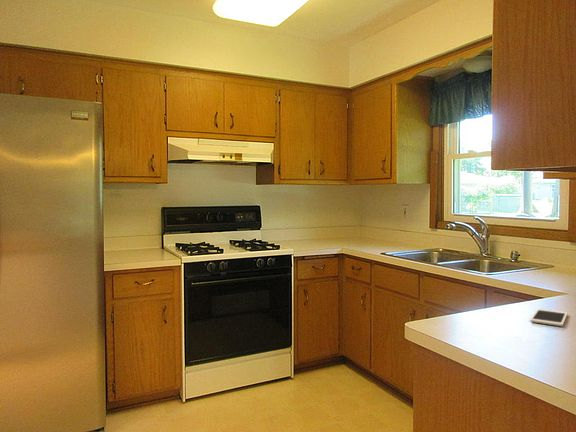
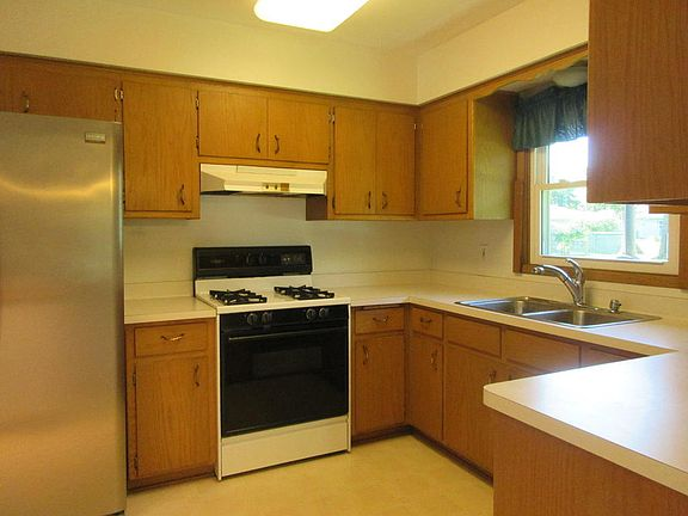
- cell phone [529,308,569,327]
